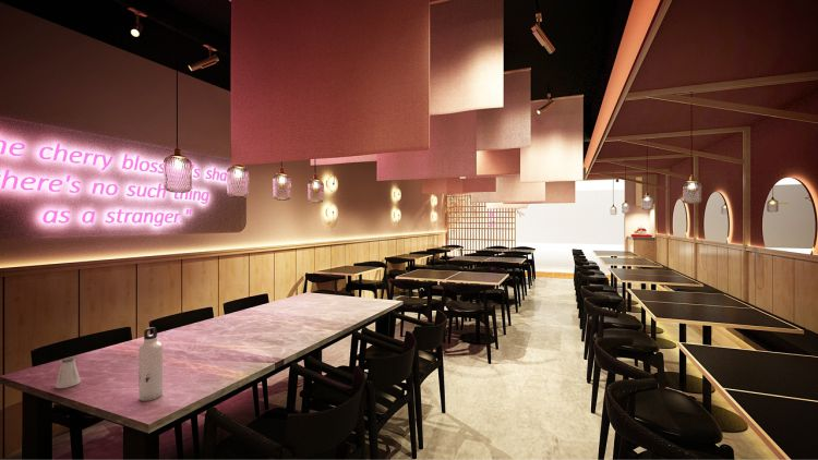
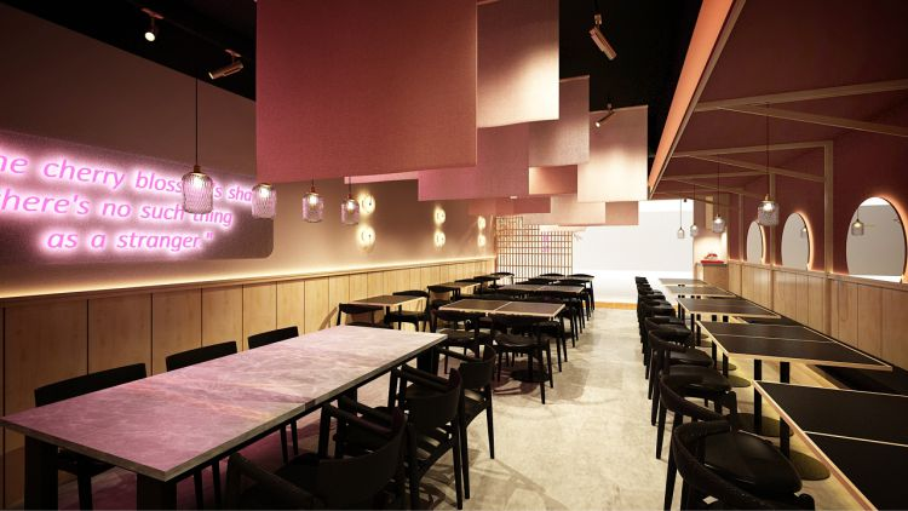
- saltshaker [55,356,82,389]
- water bottle [137,326,164,402]
